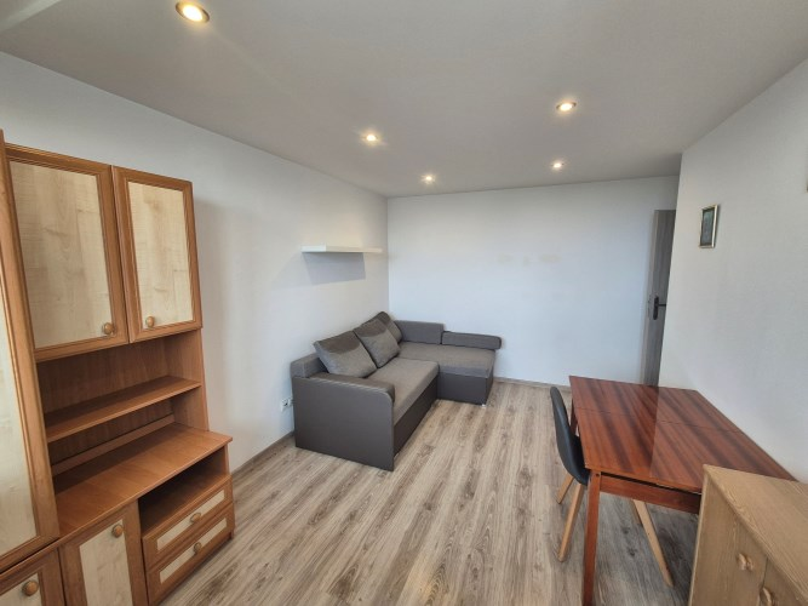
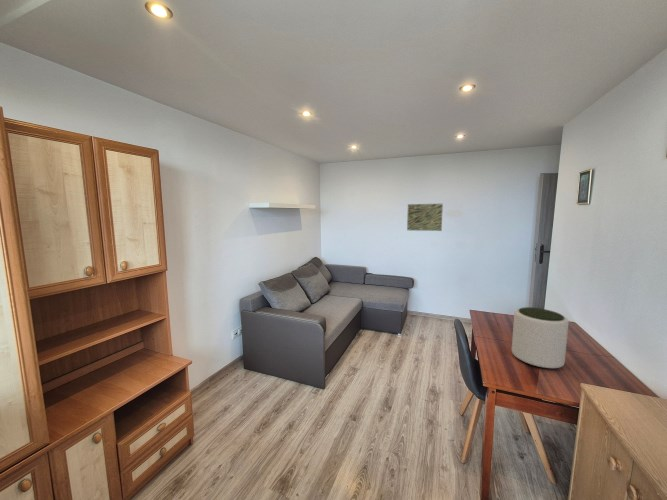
+ plant pot [511,306,570,369]
+ wall art [406,203,444,232]
